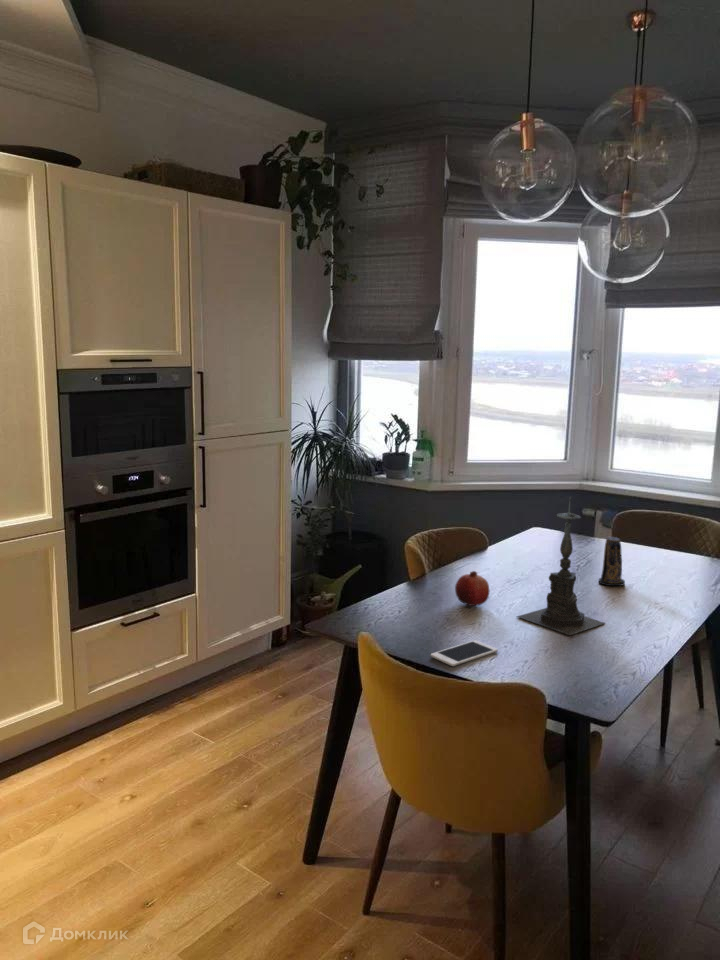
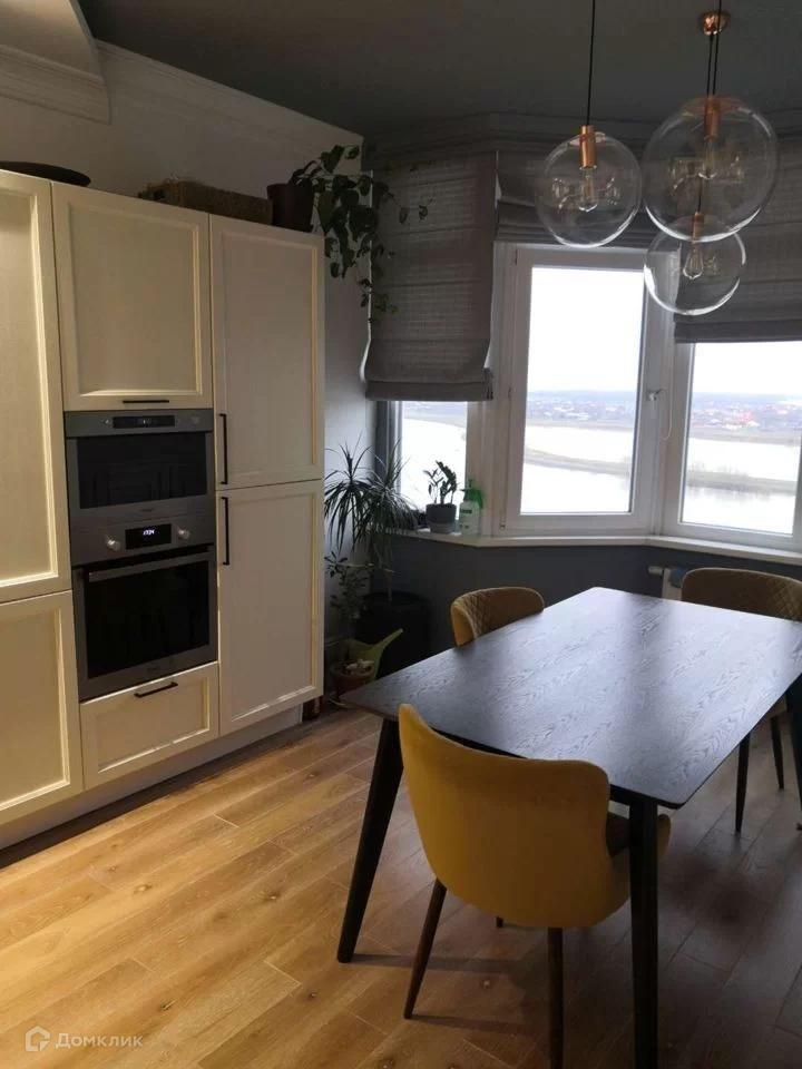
- candle holder [516,496,606,636]
- cell phone [430,639,499,667]
- candle [598,536,626,587]
- fruit [454,570,491,607]
